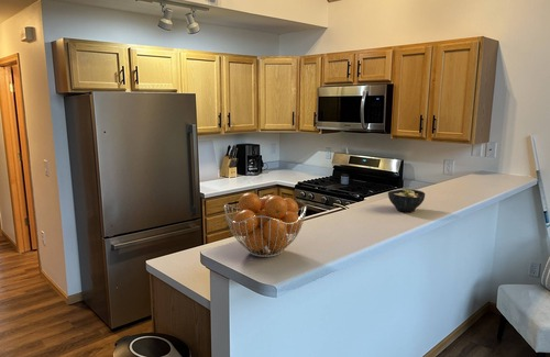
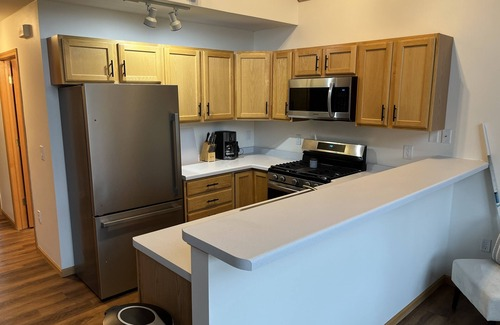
- bowl [387,189,426,213]
- fruit basket [223,192,308,258]
